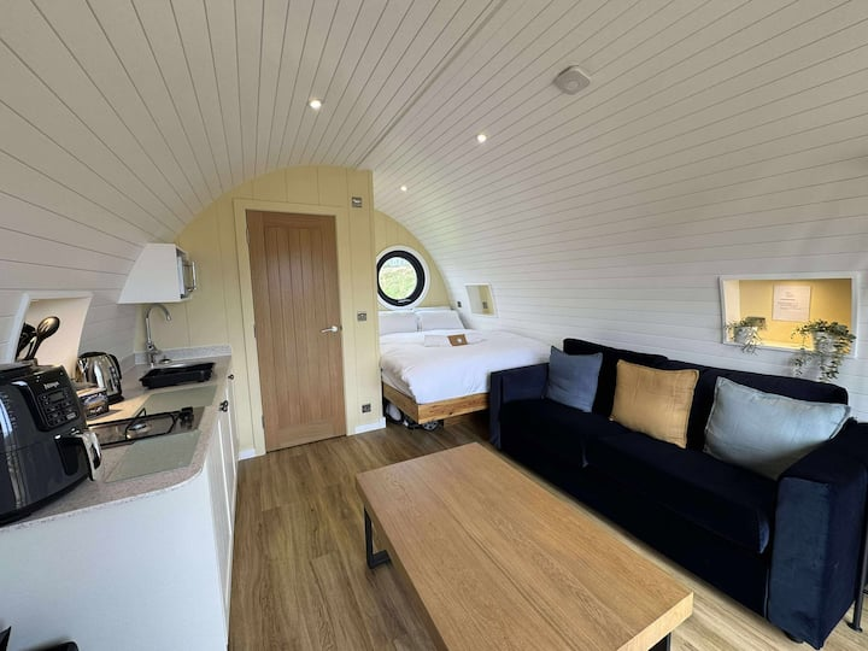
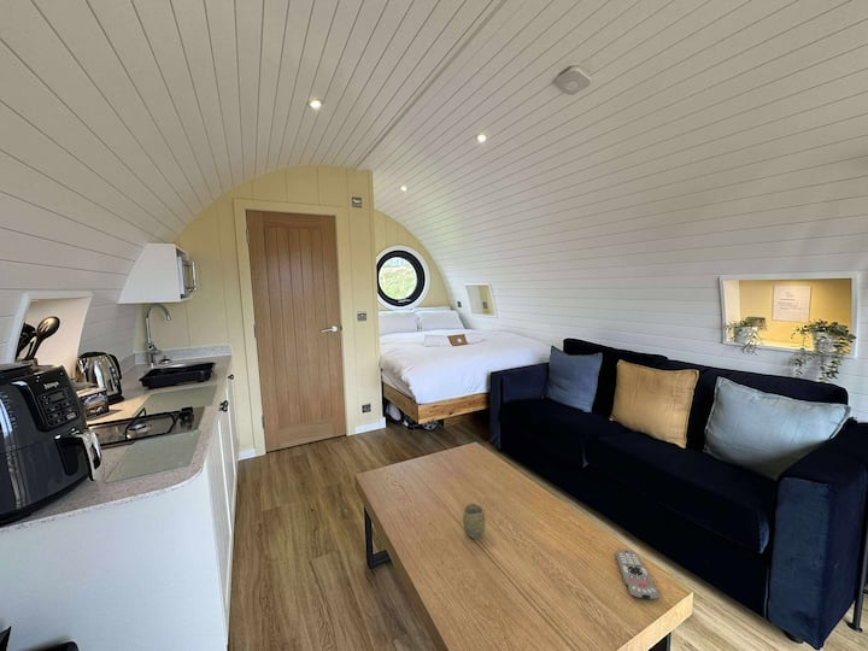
+ remote control [615,549,661,602]
+ cup [462,502,486,540]
